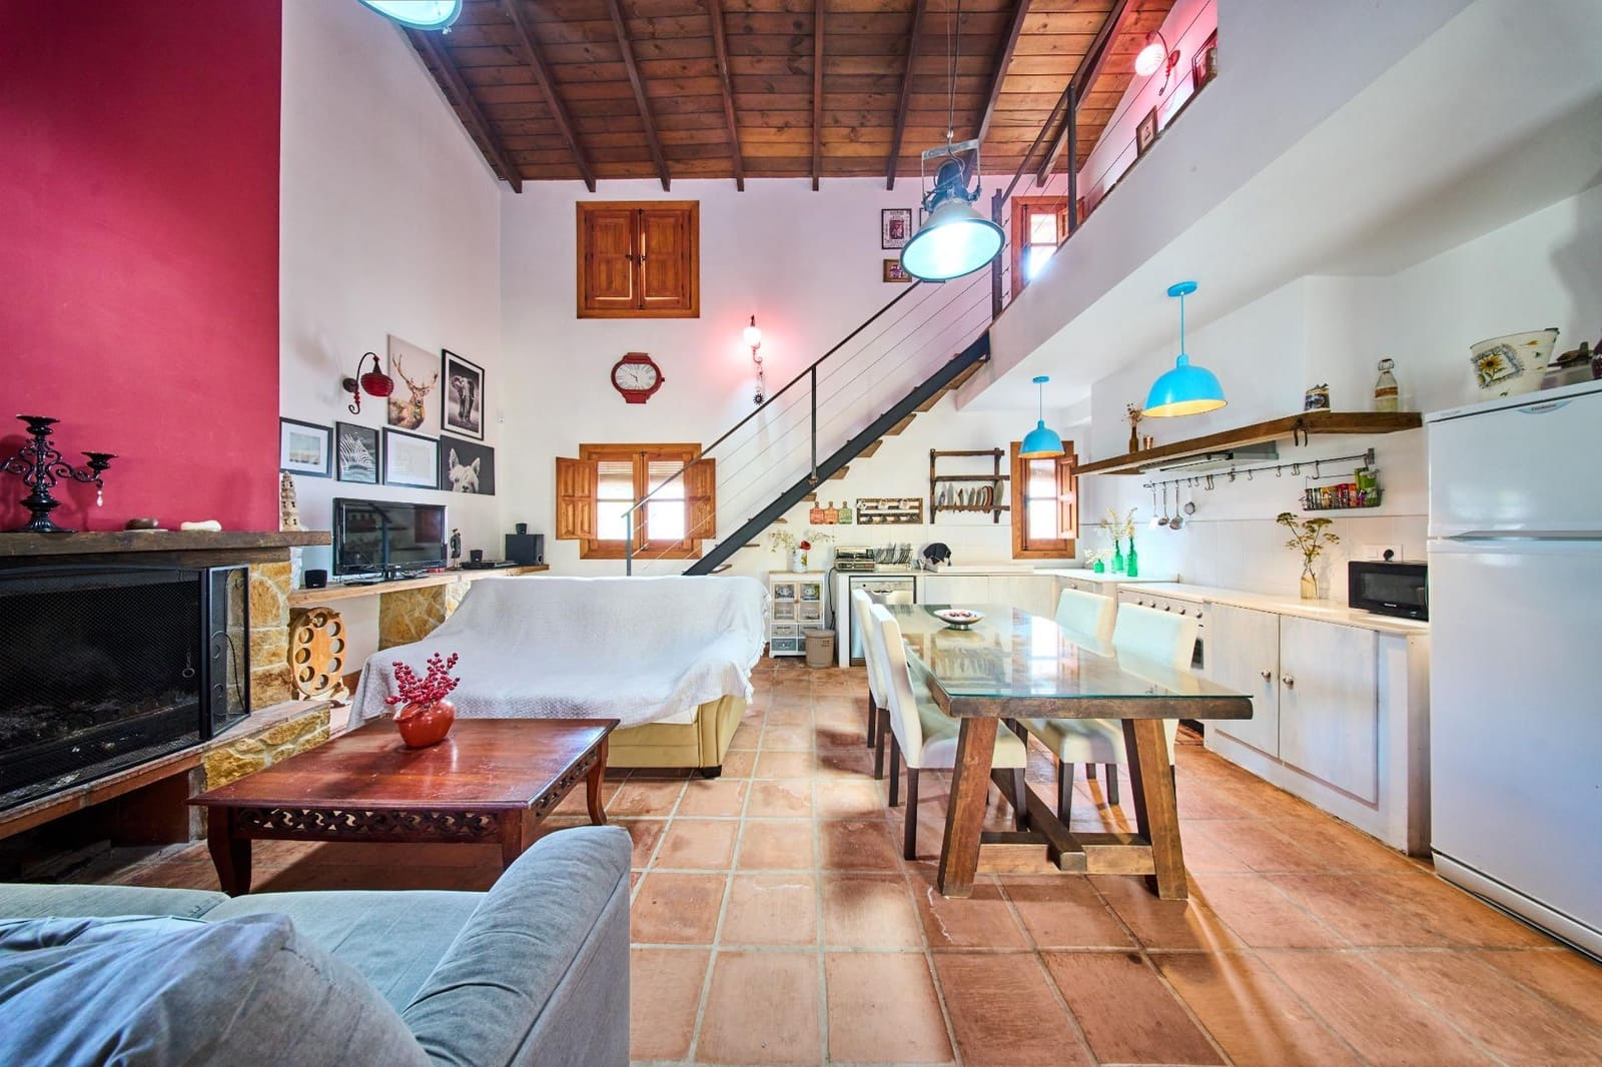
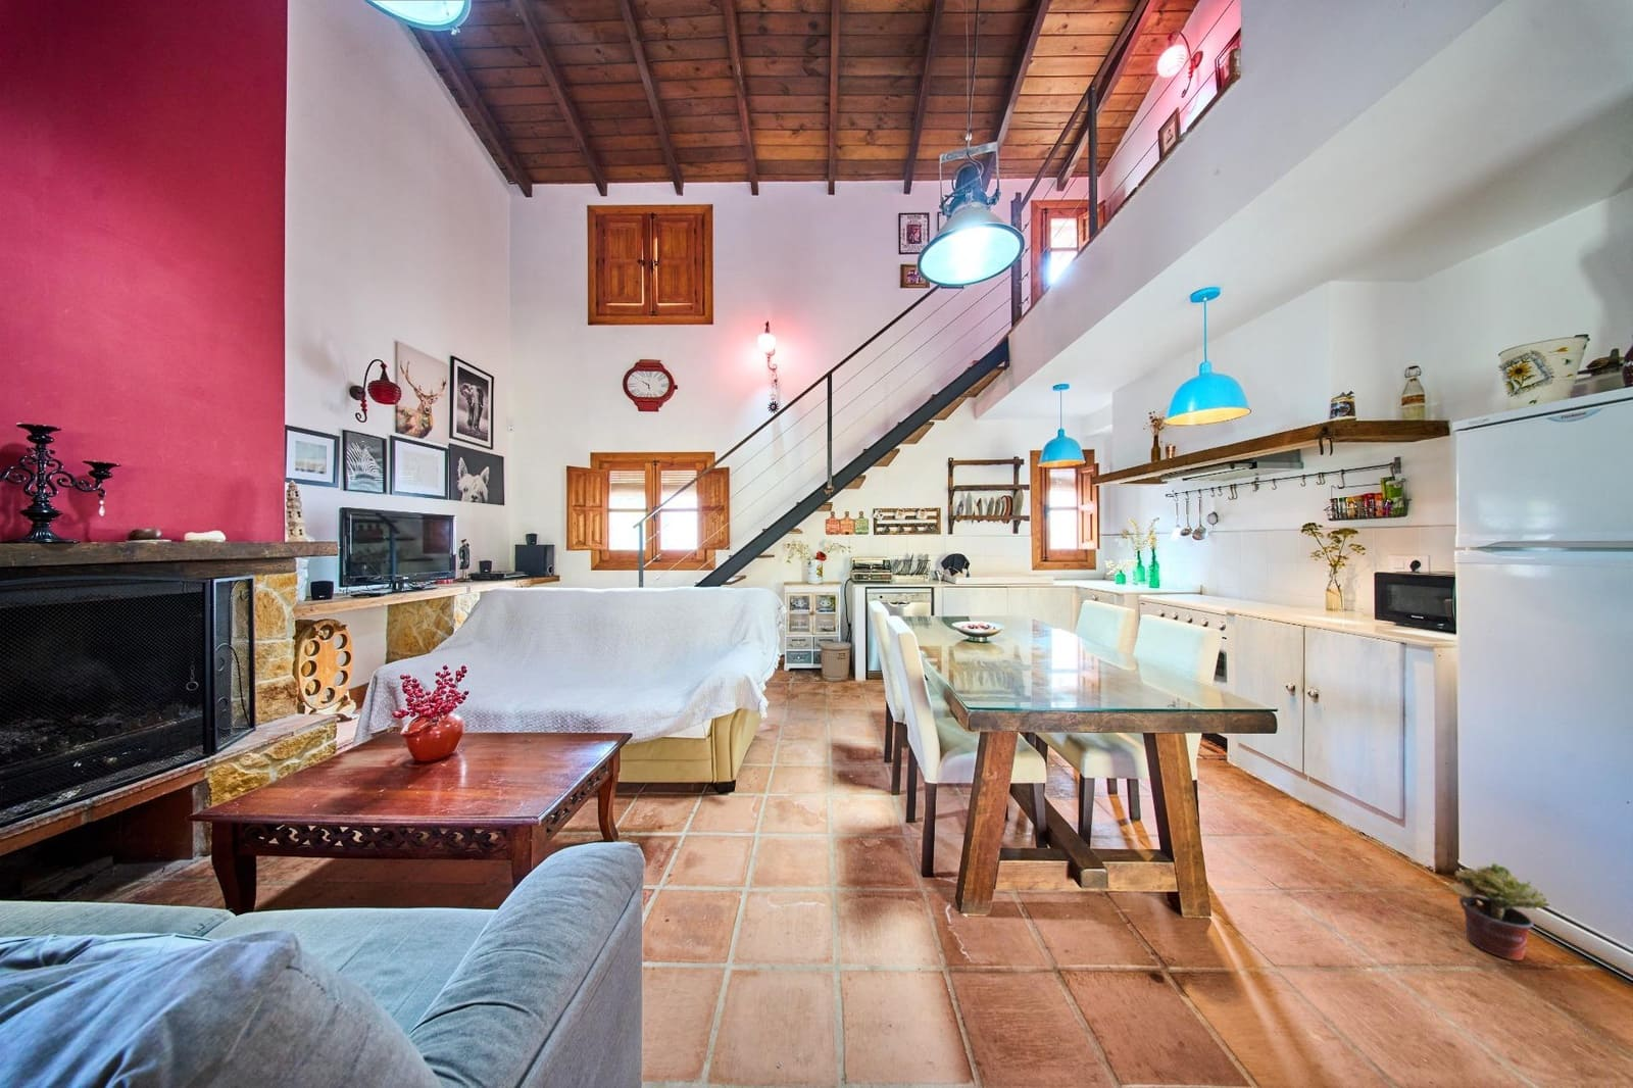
+ potted plant [1447,861,1550,962]
